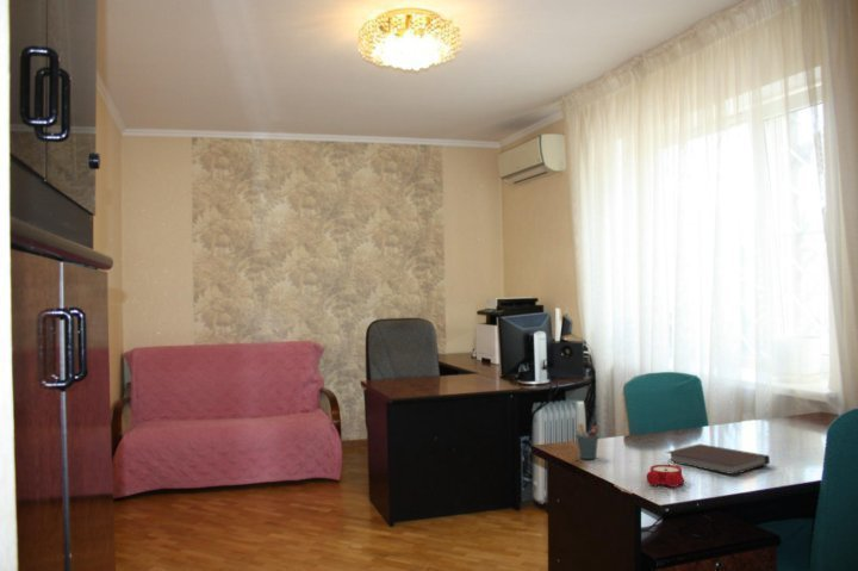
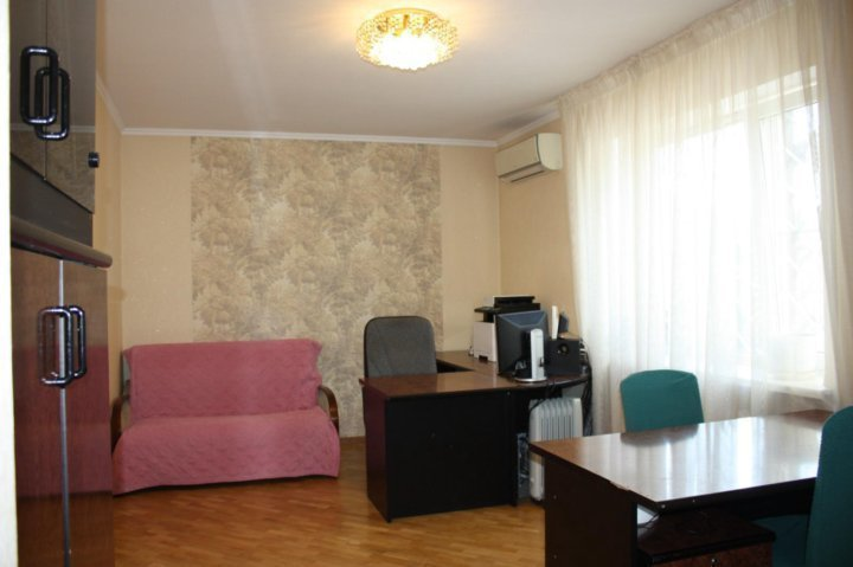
- notebook [665,442,771,476]
- alarm clock [645,464,685,489]
- pen holder [574,422,599,460]
